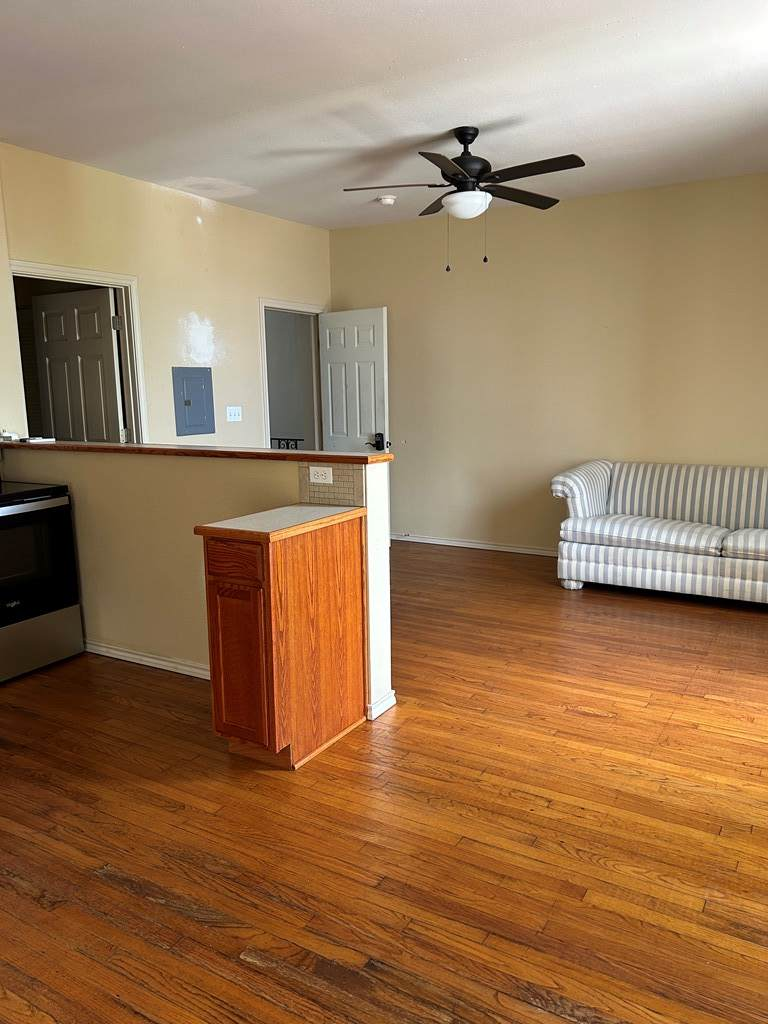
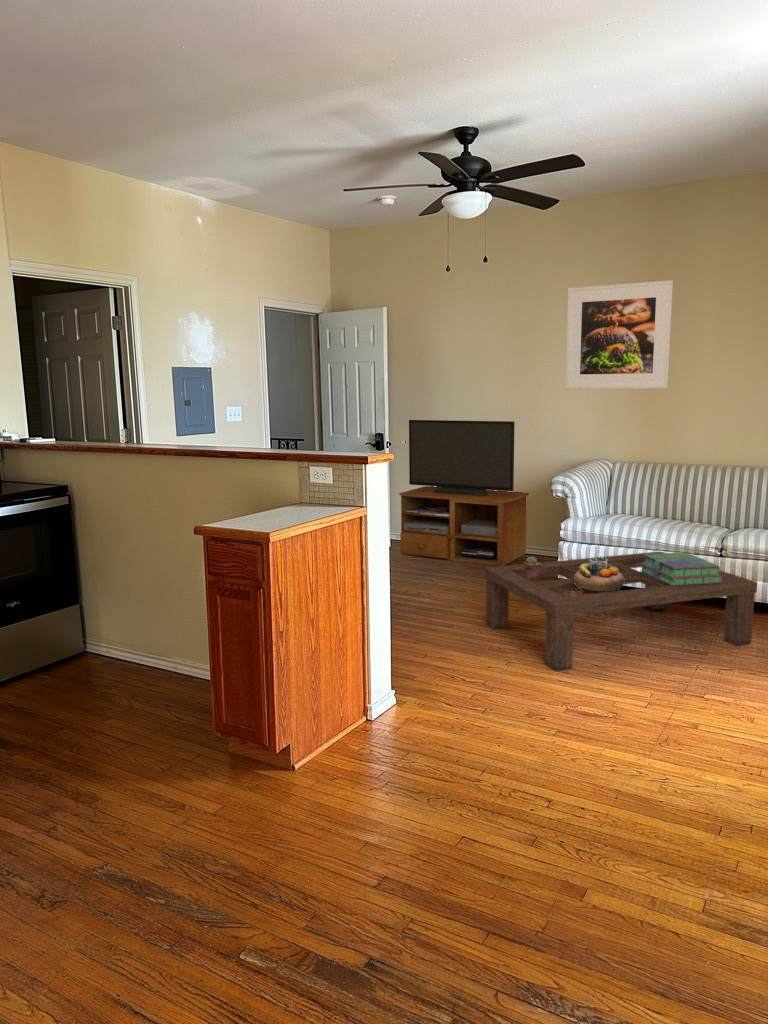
+ potted succulent [523,555,541,580]
+ decorative bowl [575,555,624,592]
+ coffee table [484,550,758,672]
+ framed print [564,279,674,390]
+ tv stand [398,419,530,567]
+ stack of books [640,551,722,586]
